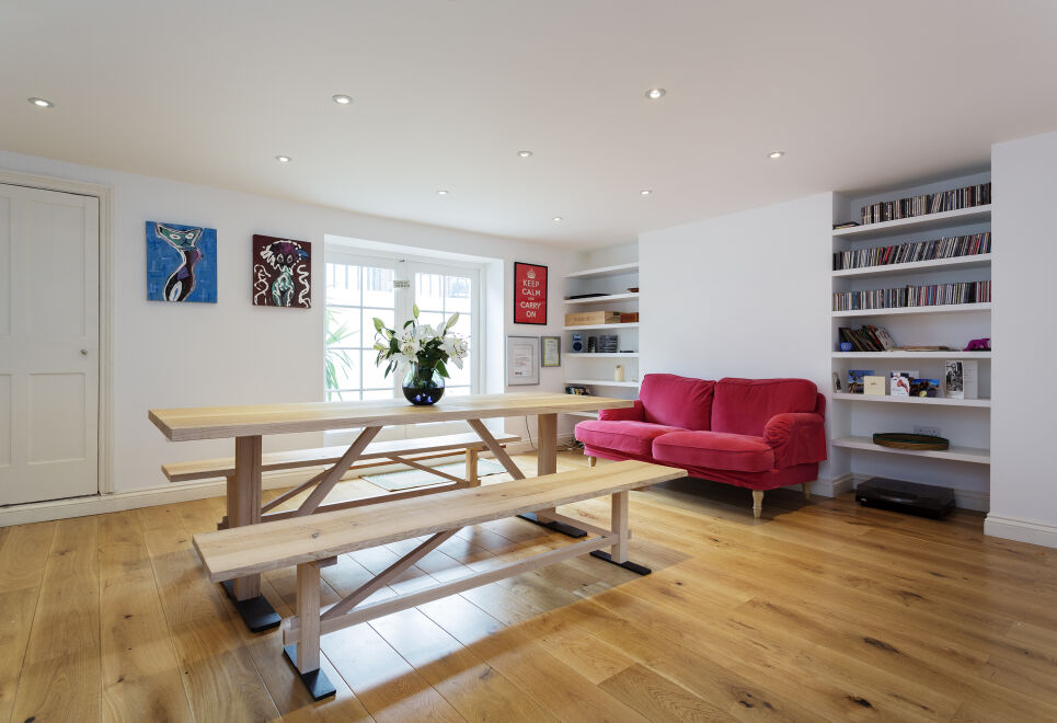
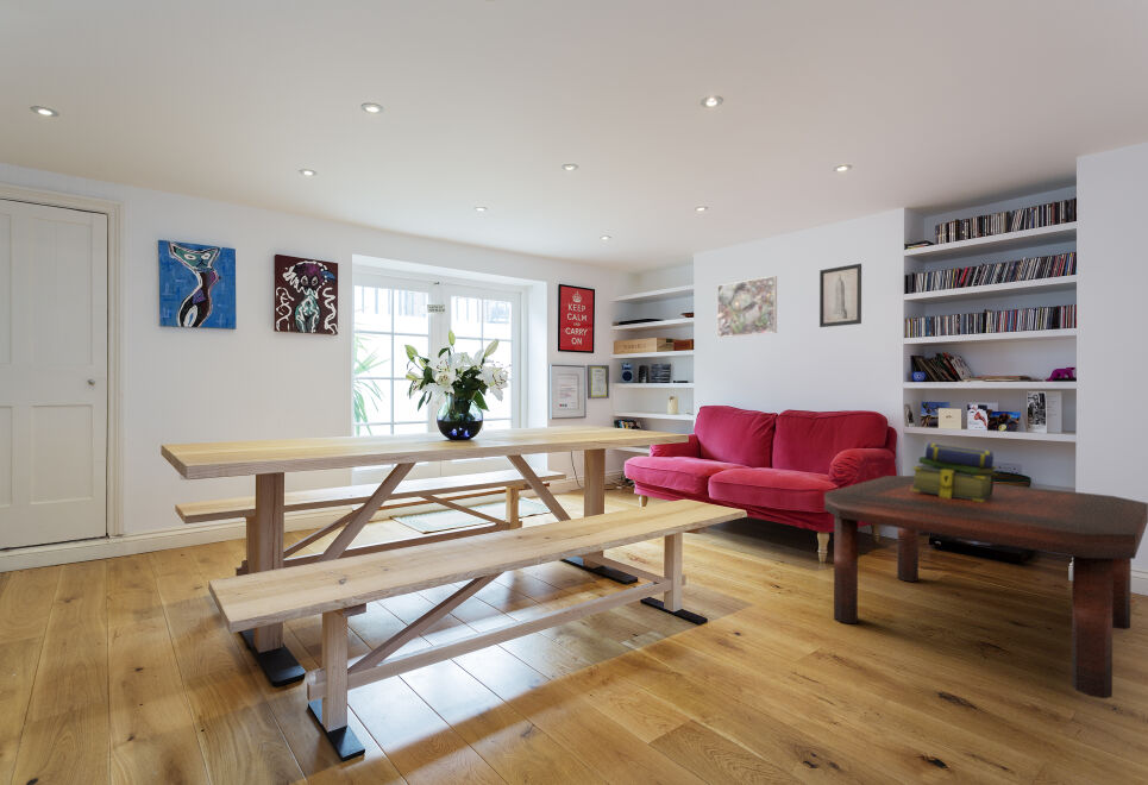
+ coffee table [823,475,1148,699]
+ stack of books [911,442,999,502]
+ wall art [818,263,862,328]
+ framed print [716,275,778,339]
